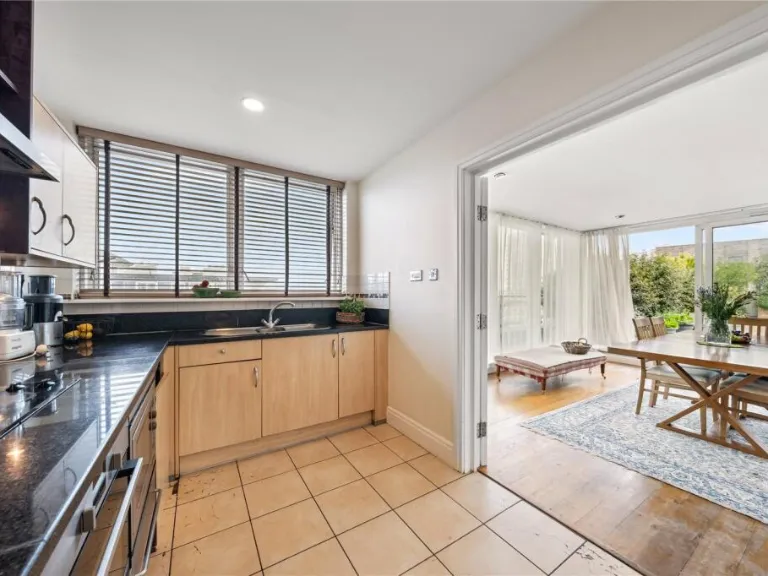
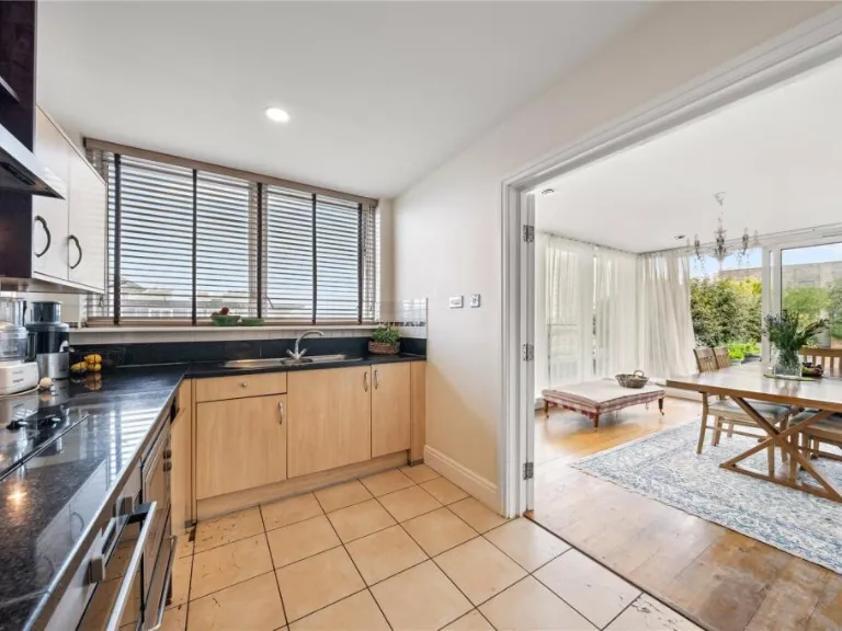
+ chandelier [682,191,763,277]
